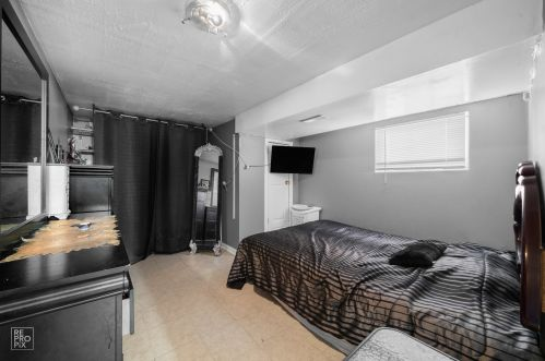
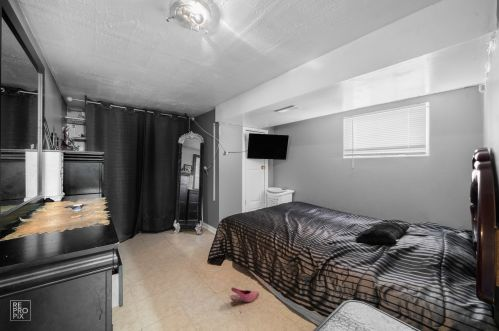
+ shoe [229,286,260,305]
